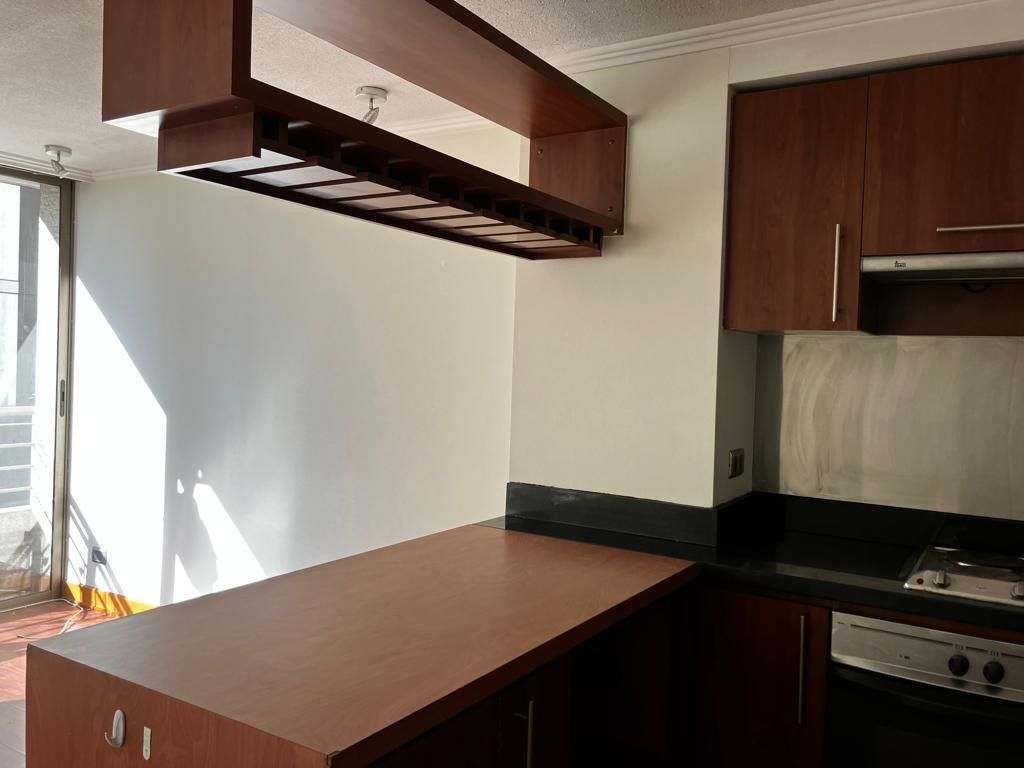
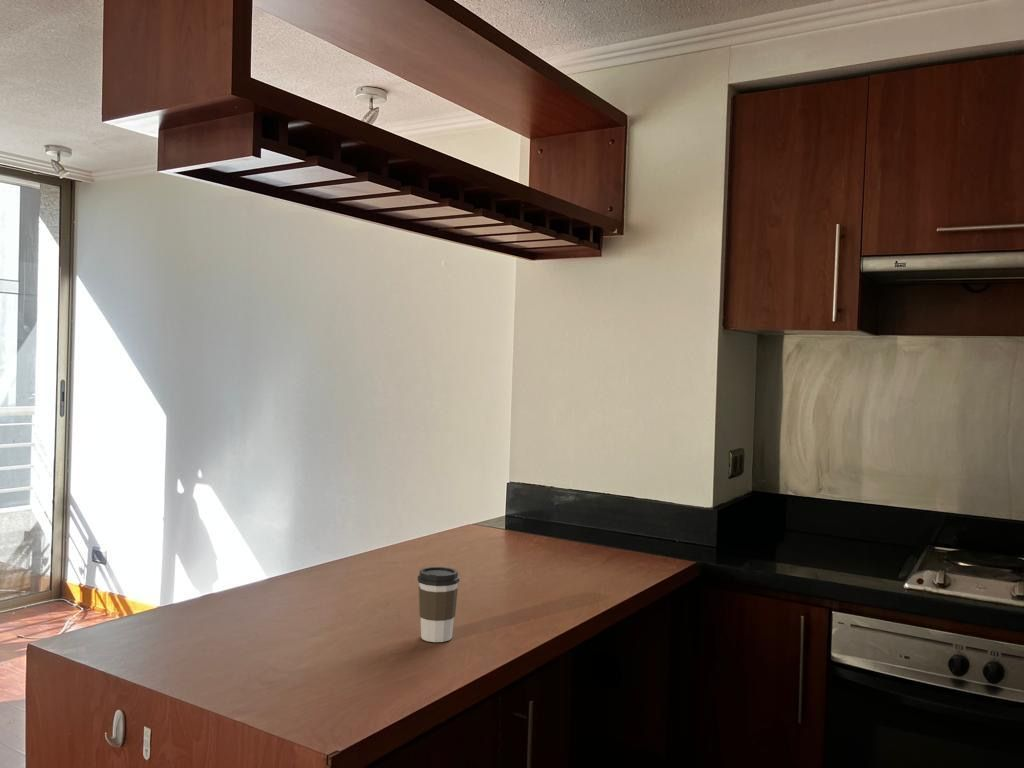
+ coffee cup [417,566,460,643]
